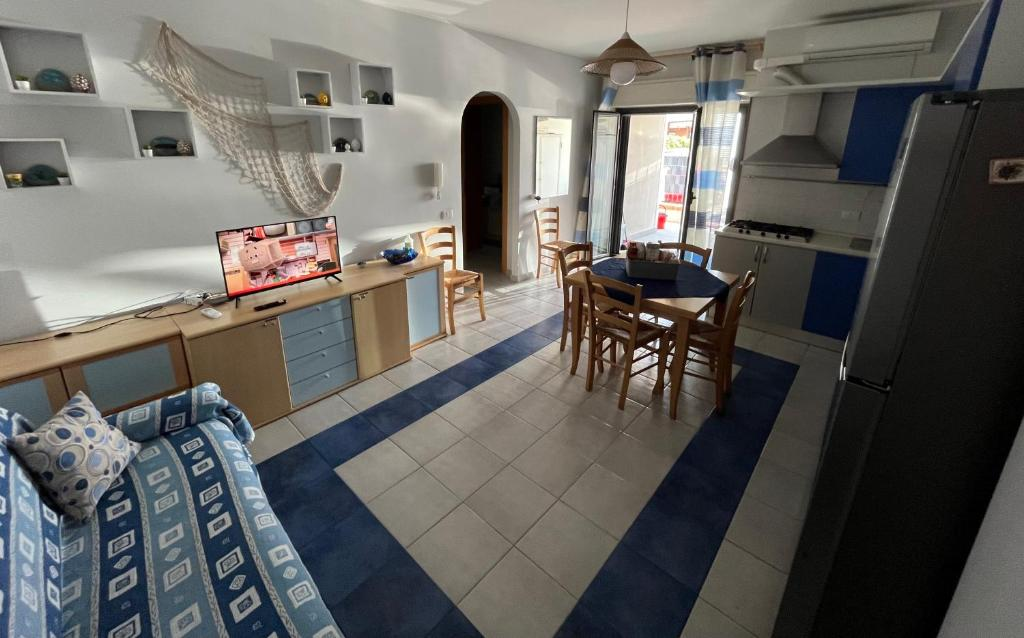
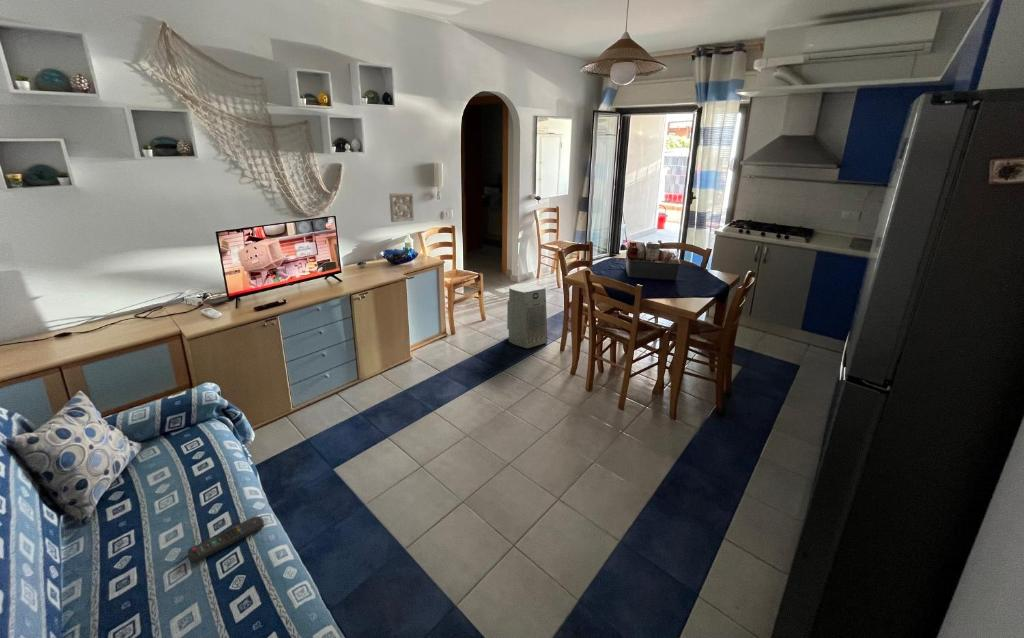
+ wall ornament [388,192,415,223]
+ fan [506,283,548,349]
+ remote control [187,515,265,563]
